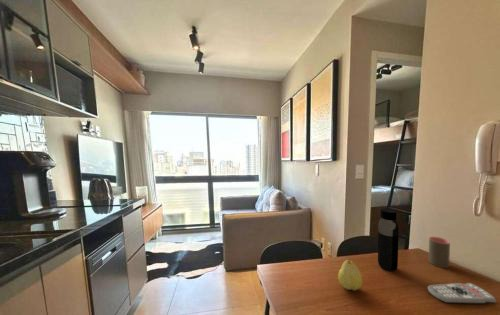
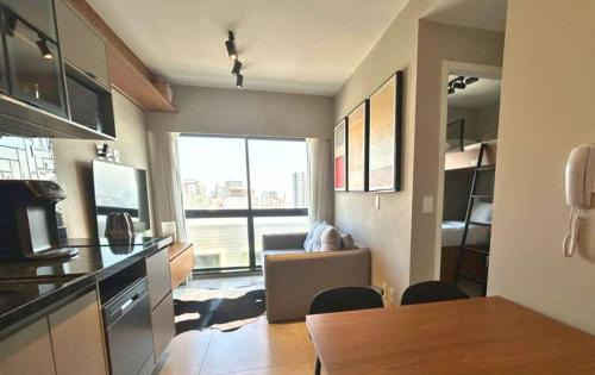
- remote control [427,282,497,305]
- fruit [337,259,363,292]
- water bottle [377,208,400,272]
- cup [428,236,451,269]
